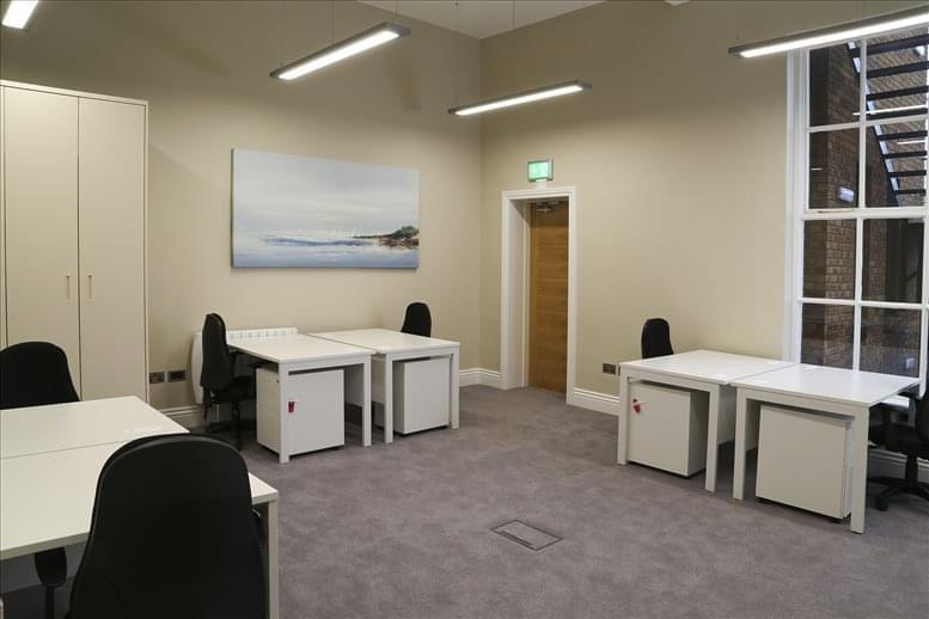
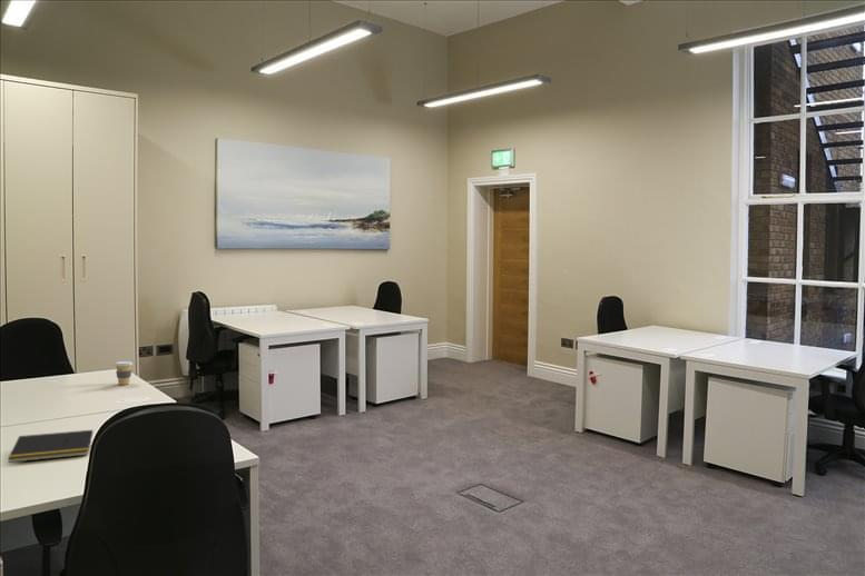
+ coffee cup [114,360,134,386]
+ notepad [7,429,94,464]
